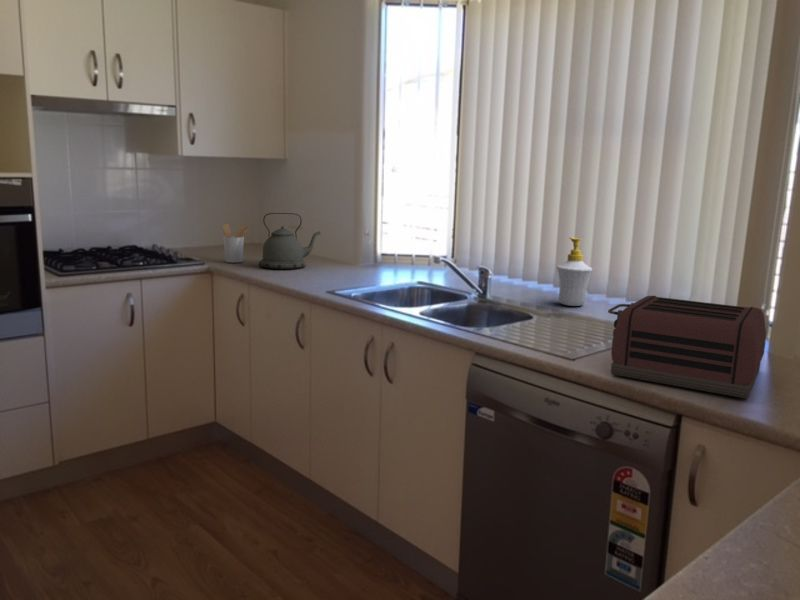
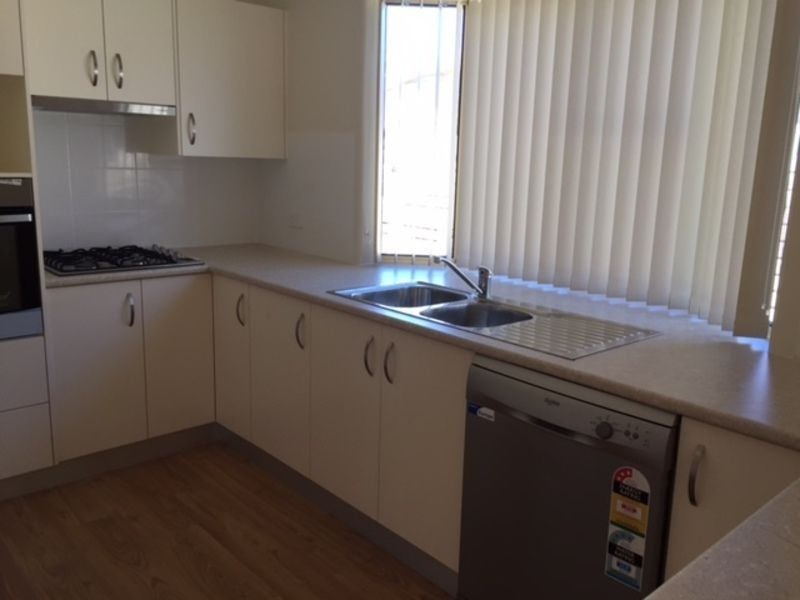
- toaster [607,295,767,400]
- kettle [258,212,322,270]
- utensil holder [221,223,251,264]
- soap bottle [556,236,593,307]
